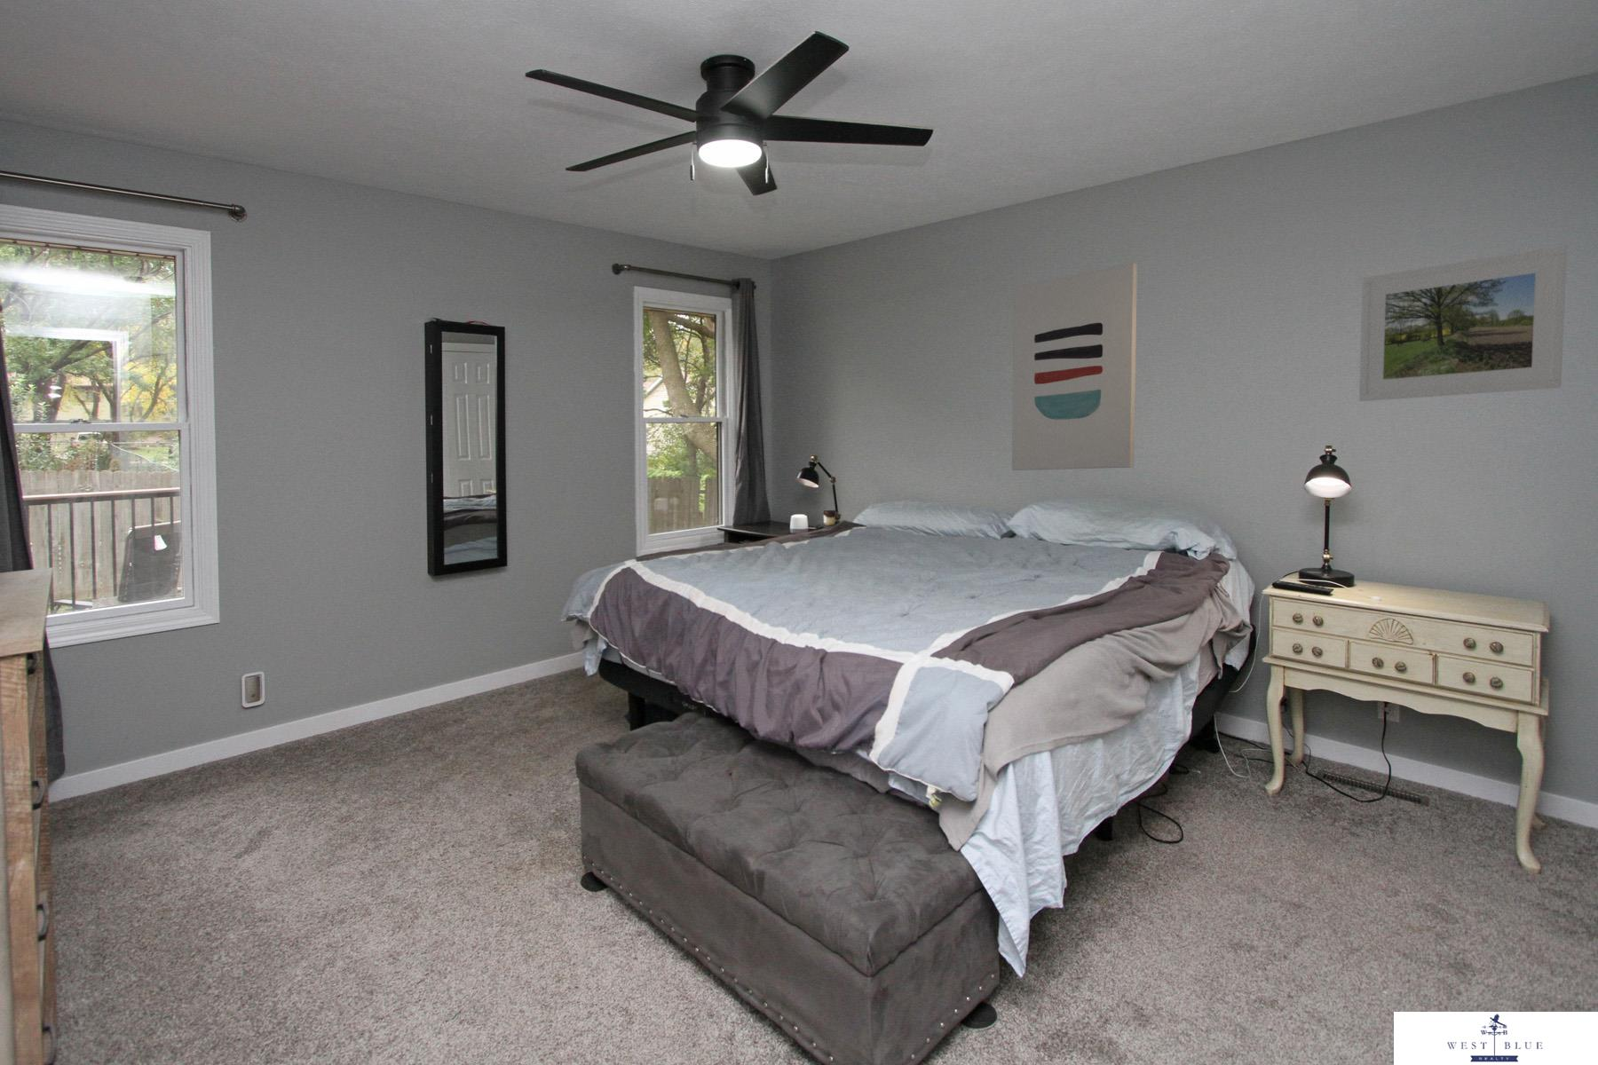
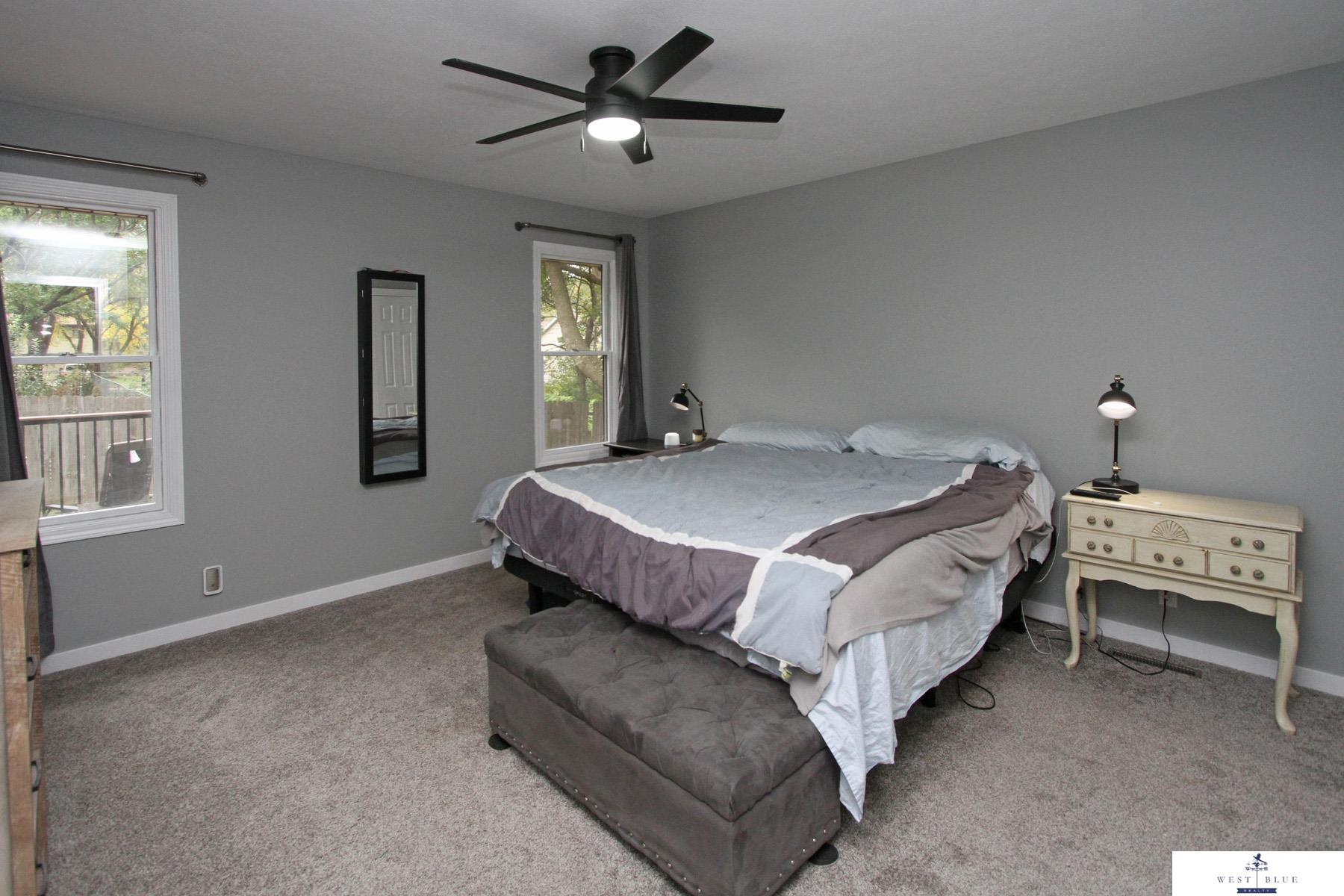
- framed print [1358,245,1568,402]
- wall art [1011,263,1138,471]
